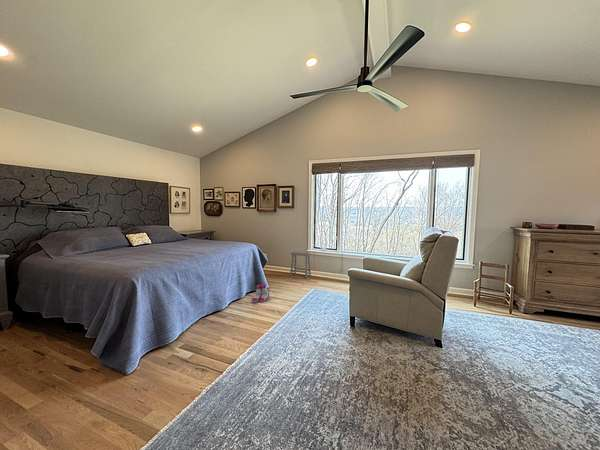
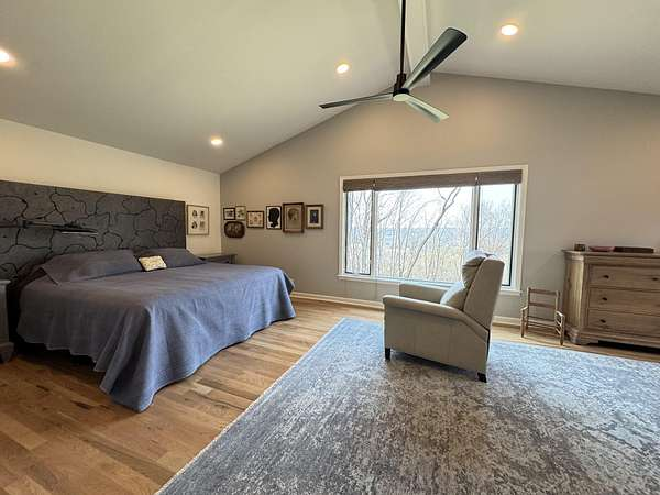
- boots [251,282,270,304]
- footstool [289,251,312,279]
